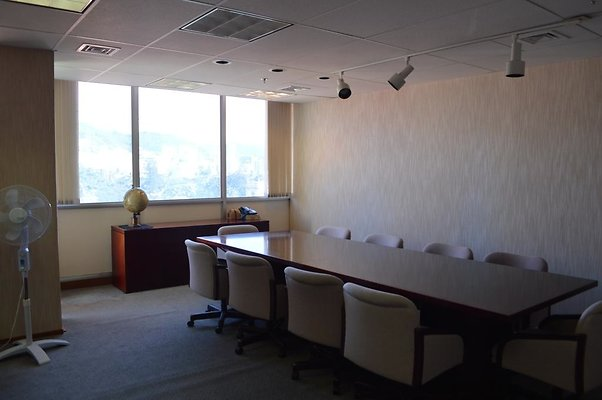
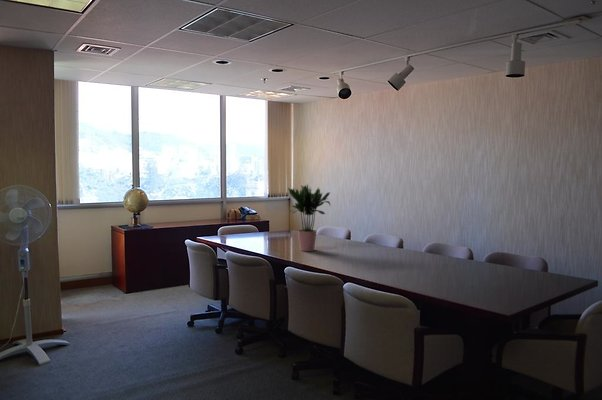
+ potted plant [287,184,331,252]
